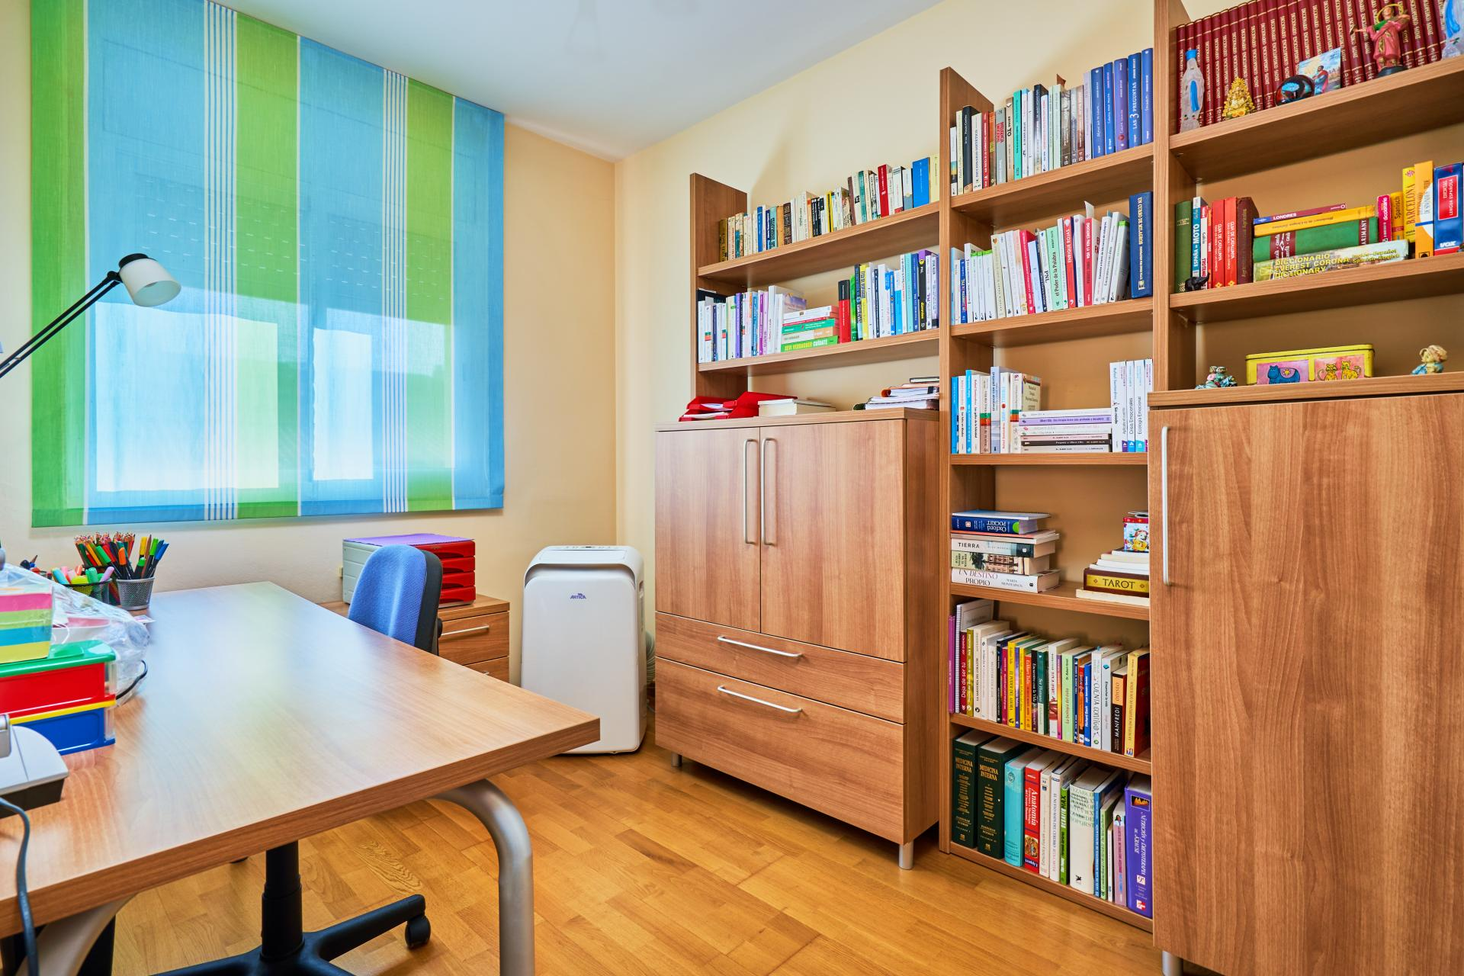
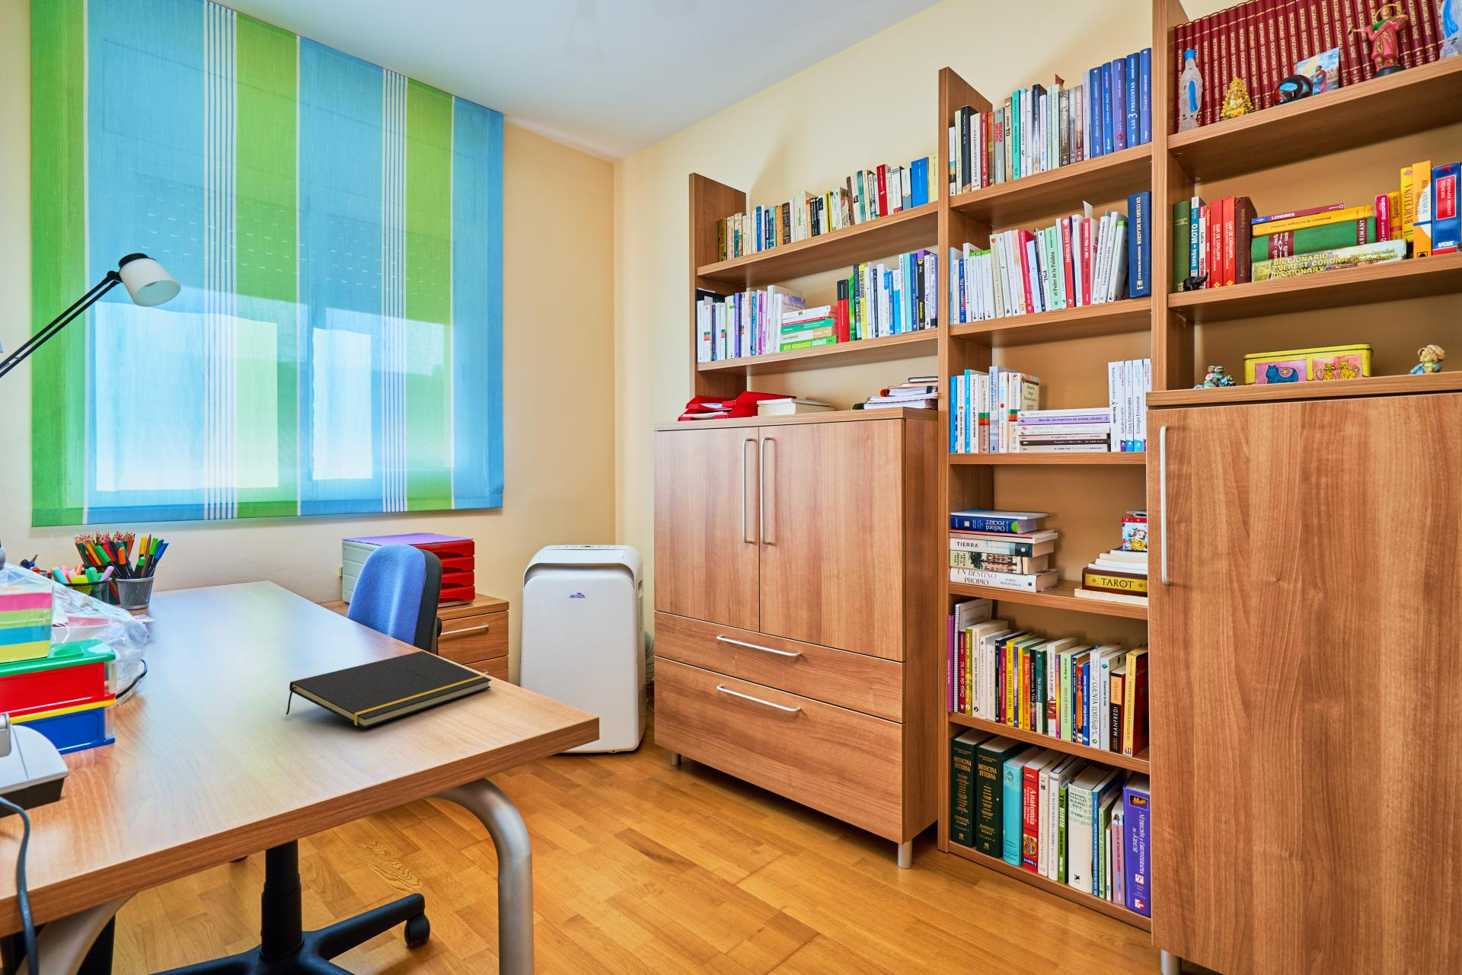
+ notepad [285,651,492,729]
